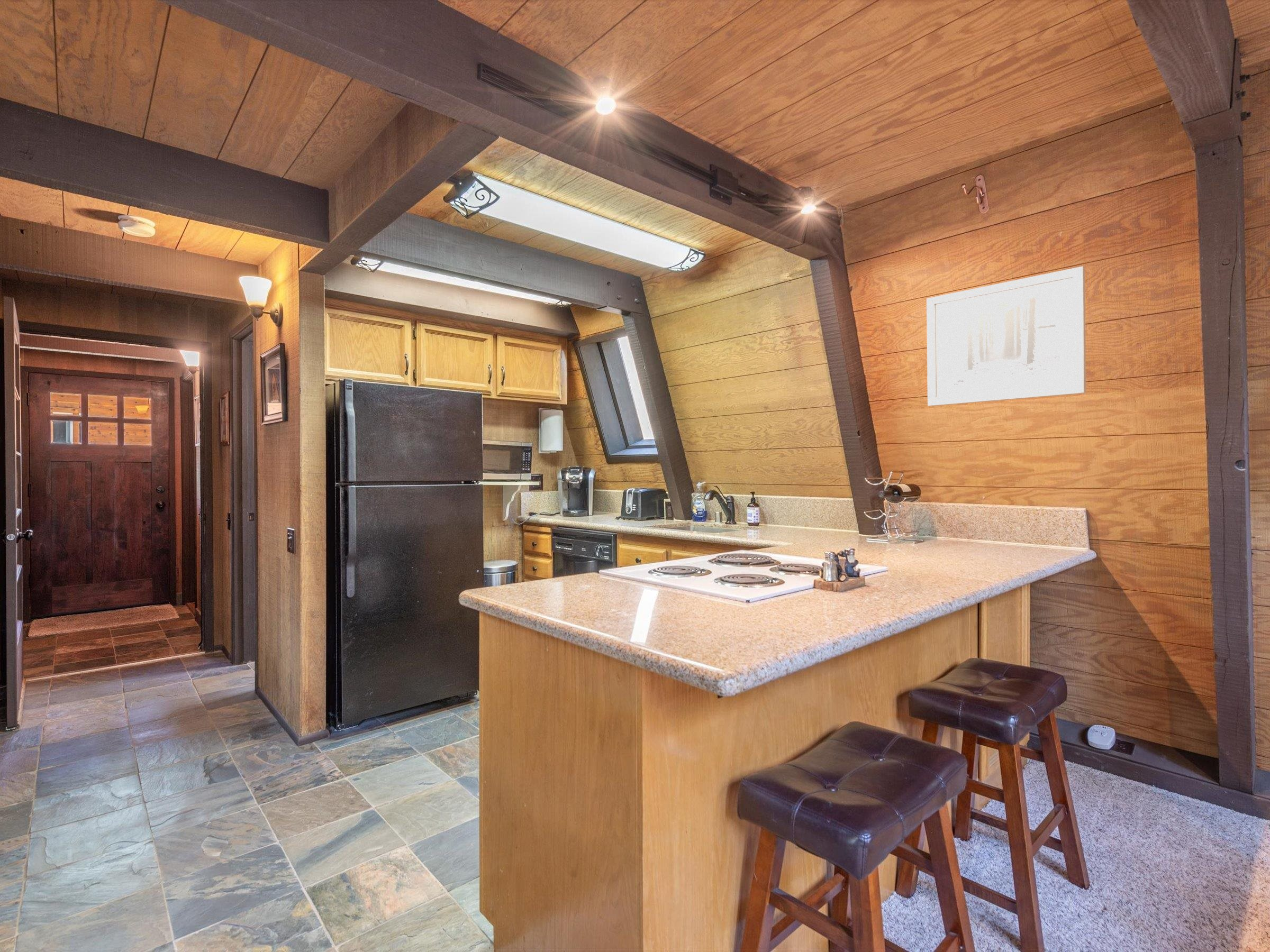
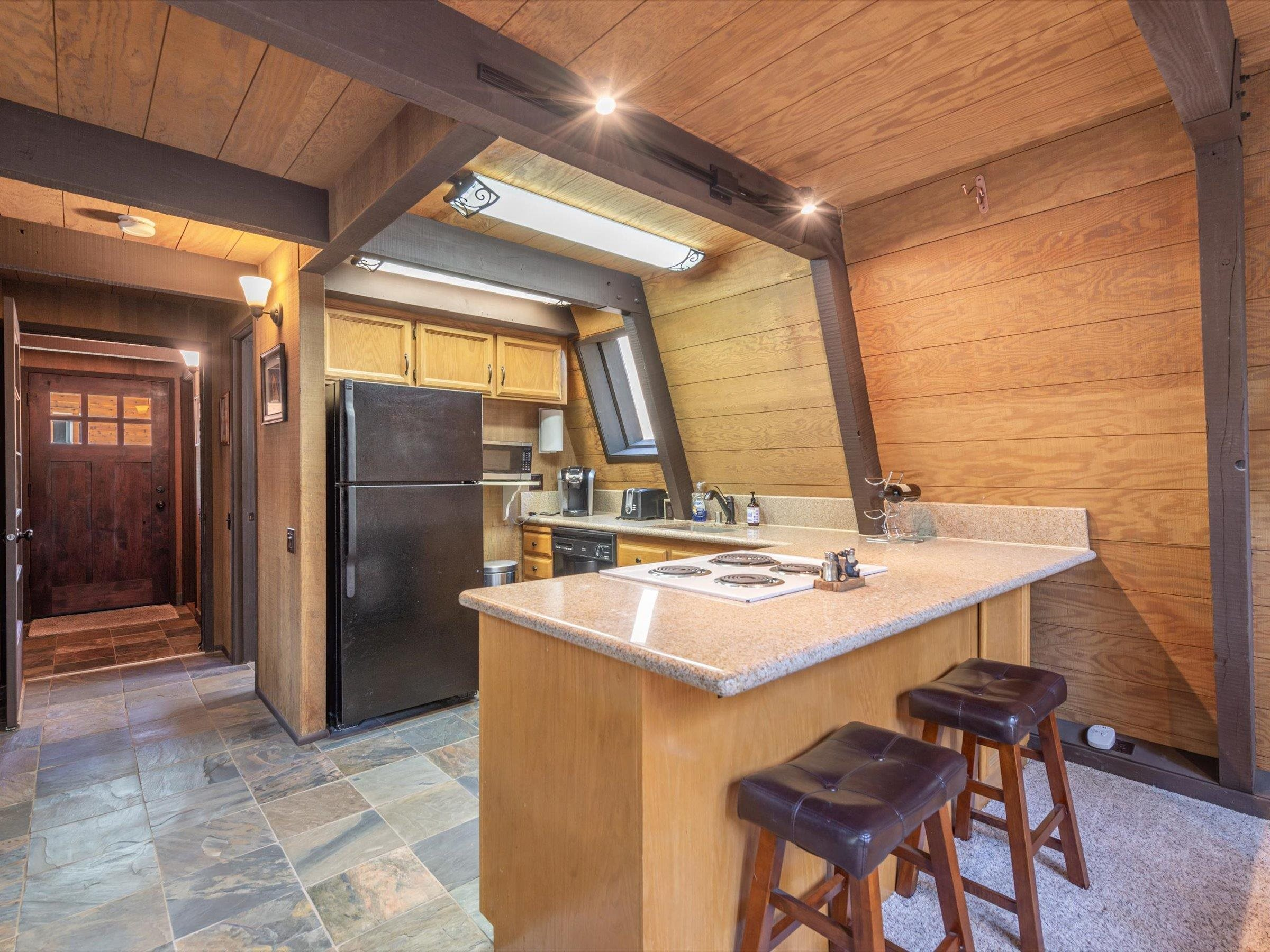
- wall art [926,266,1086,407]
